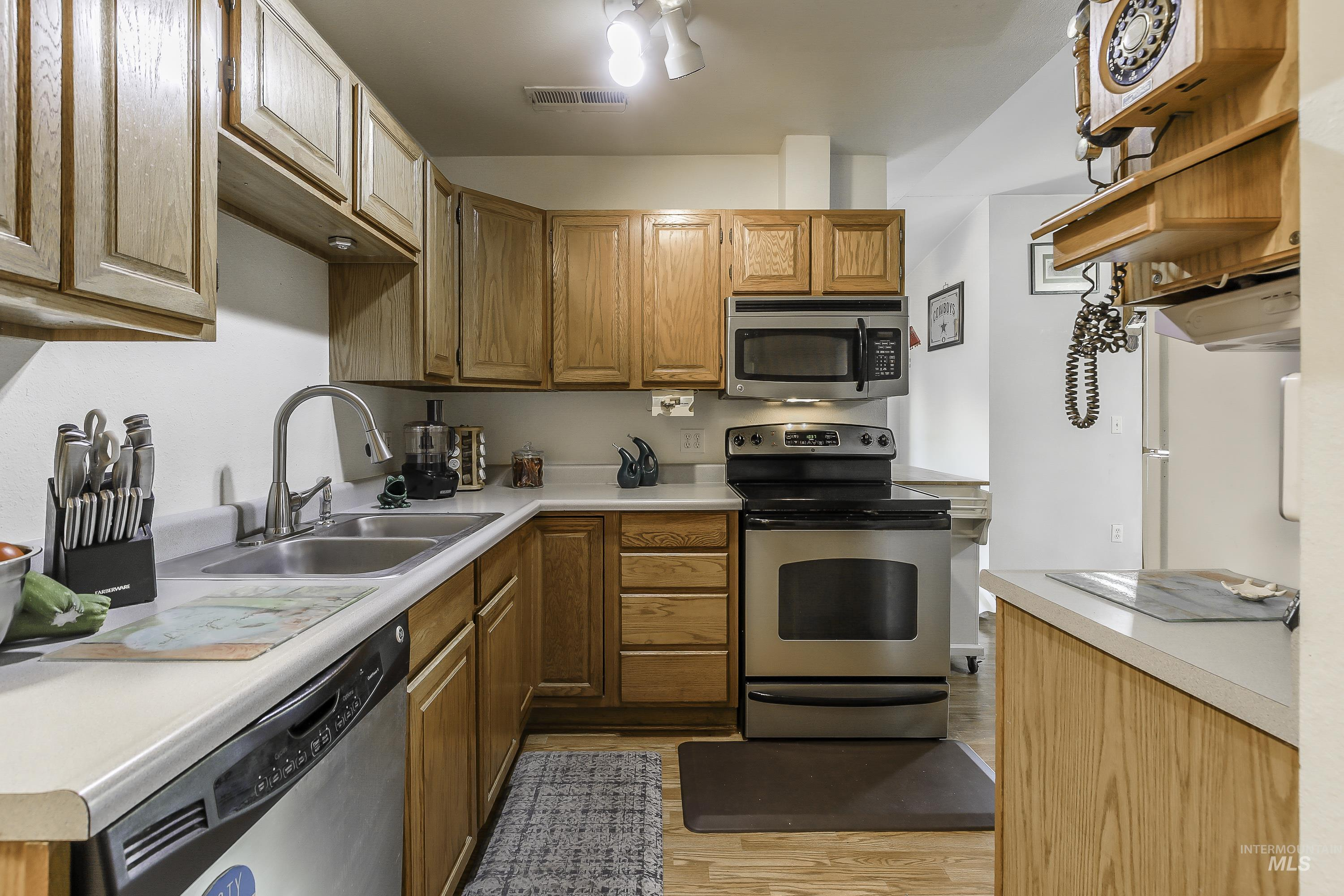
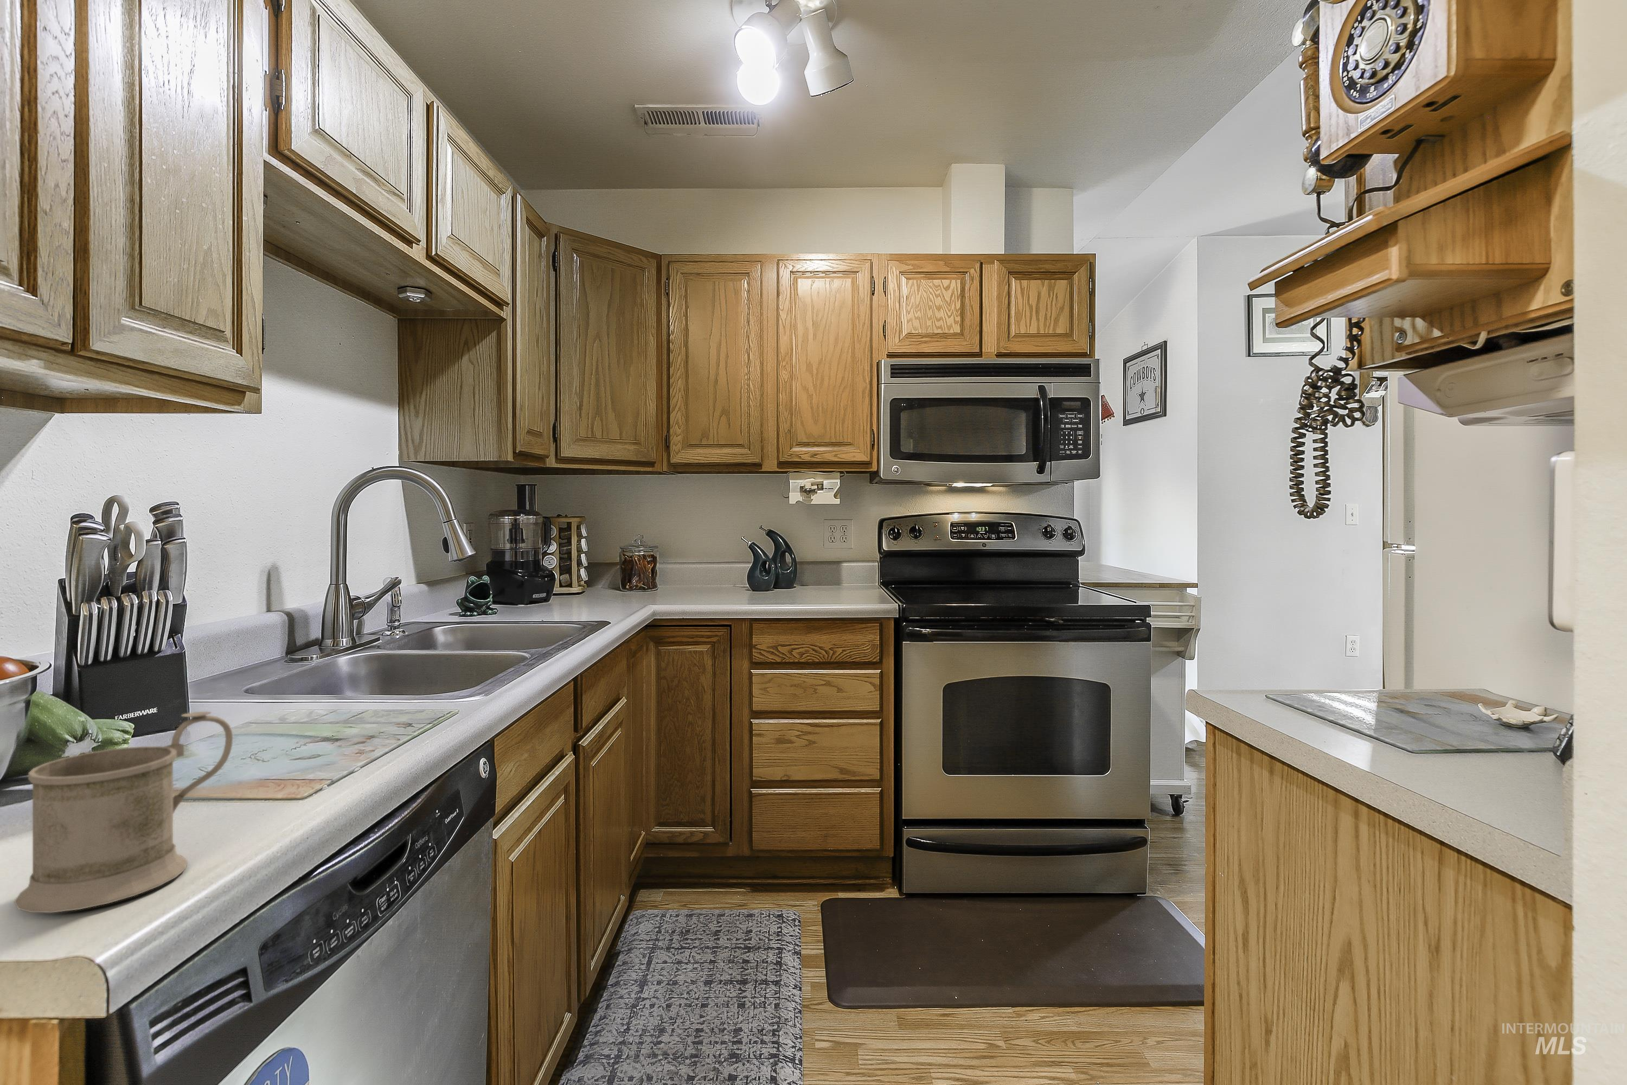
+ mug [15,711,234,913]
